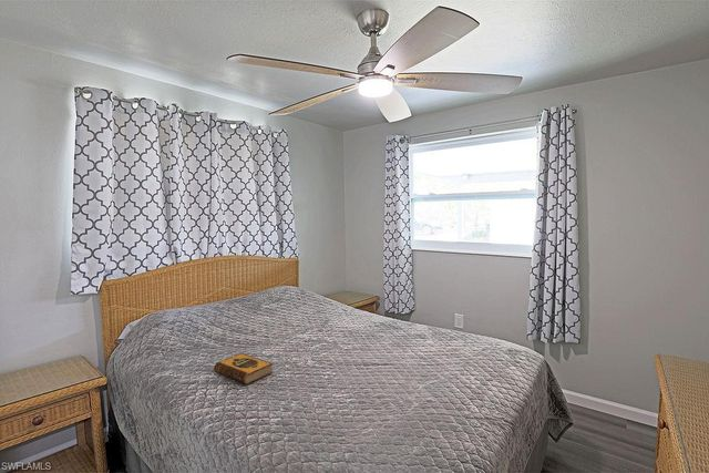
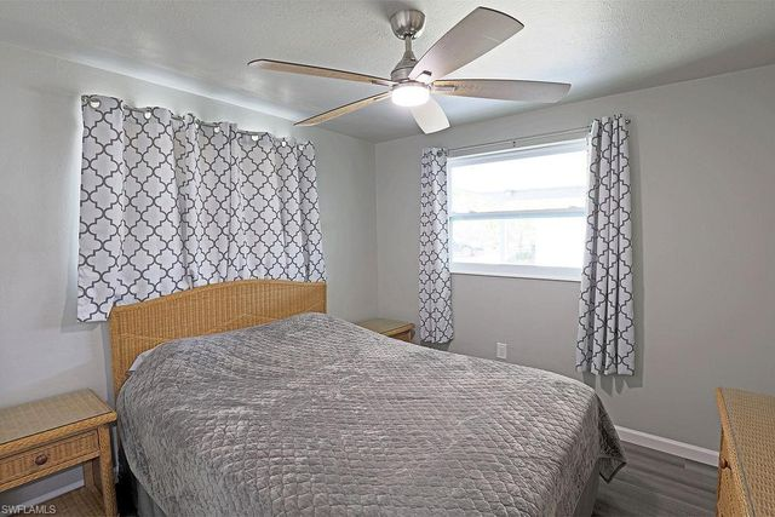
- hardback book [213,352,274,385]
